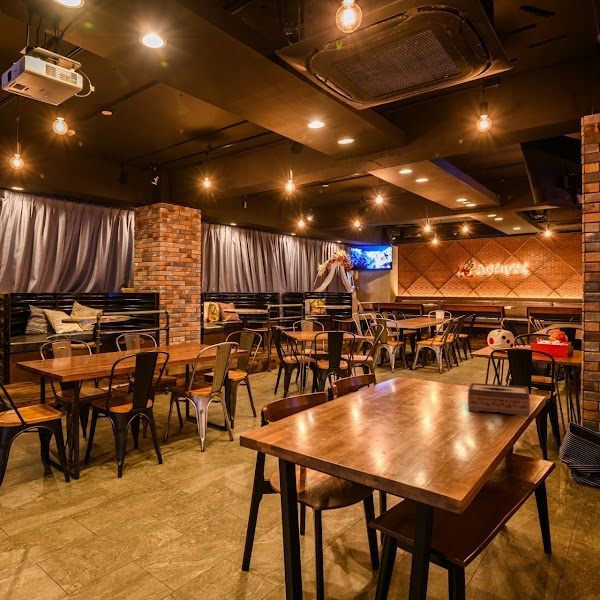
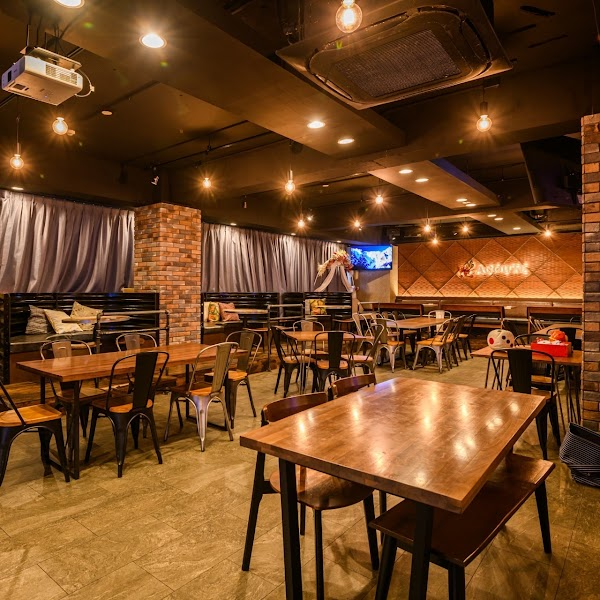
- tissue box [467,382,531,418]
